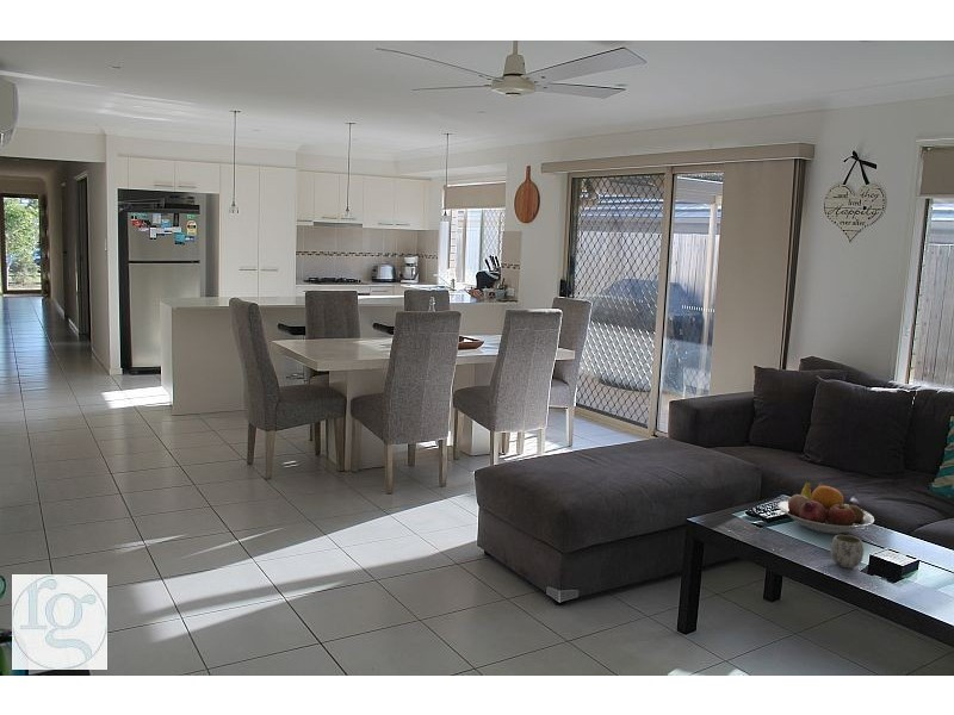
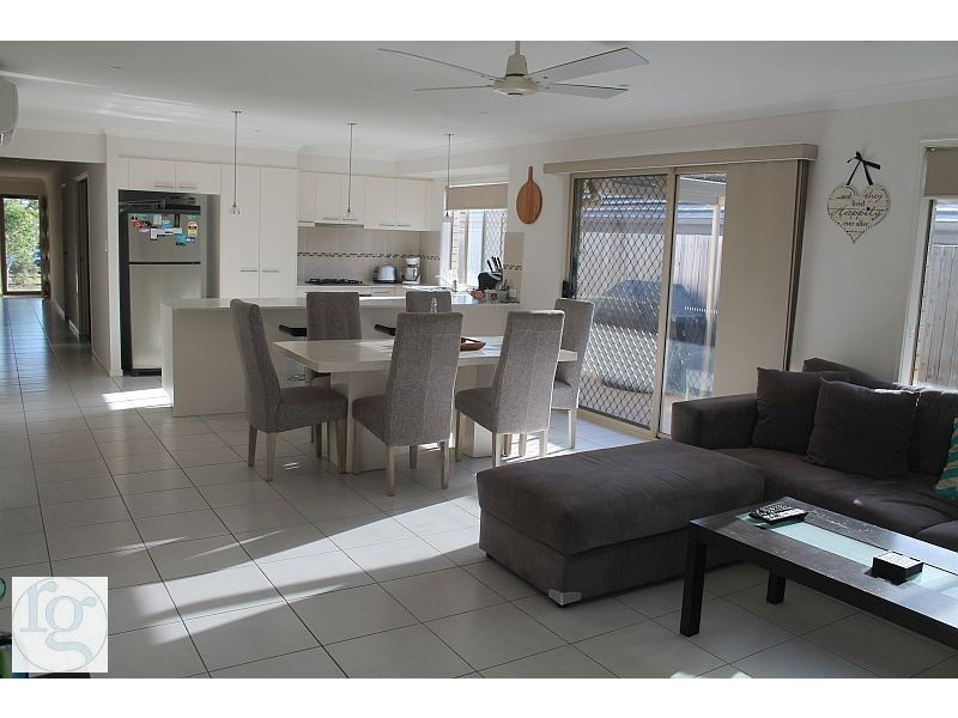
- fruit bowl [776,480,875,535]
- mug [829,534,865,568]
